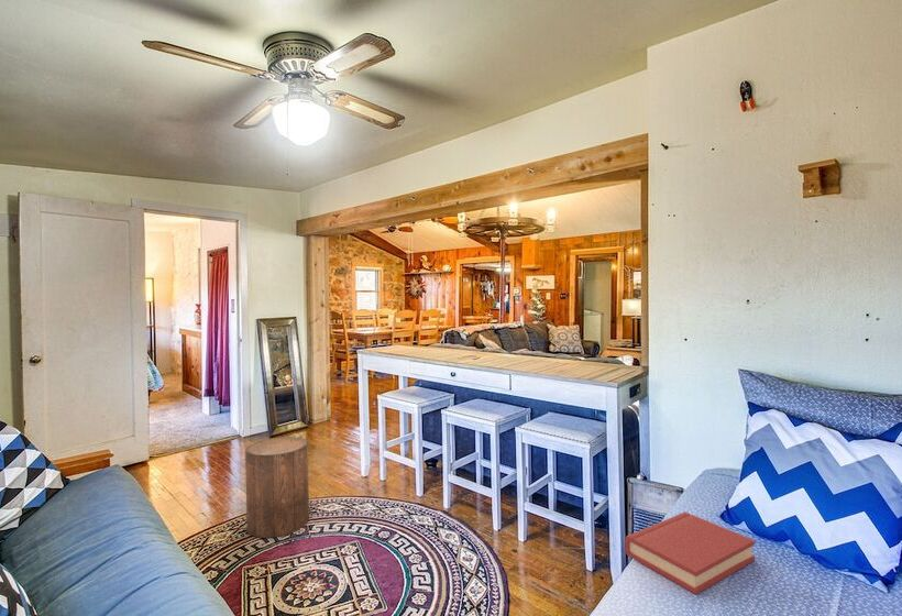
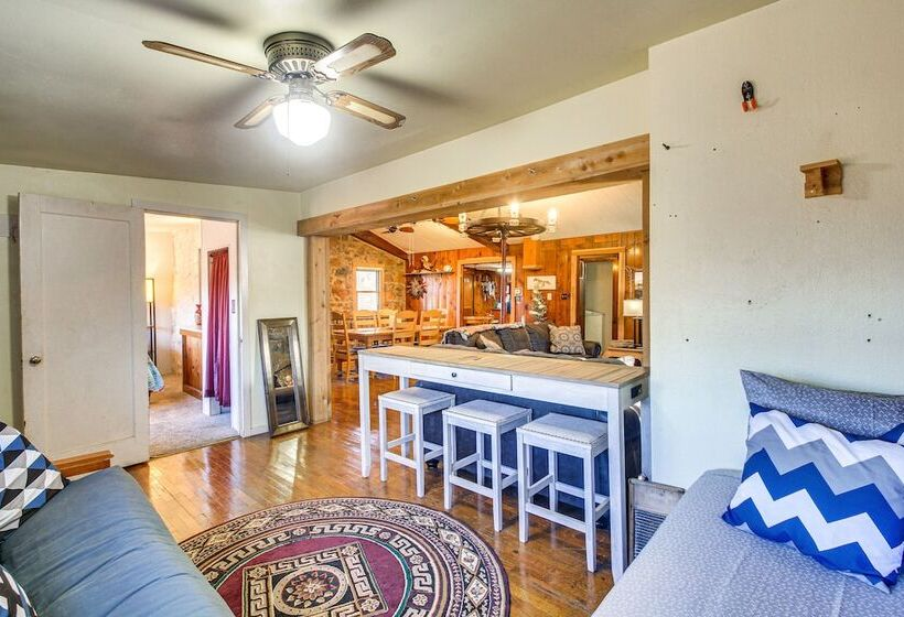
- hardback book [624,510,756,595]
- stool [244,436,310,539]
